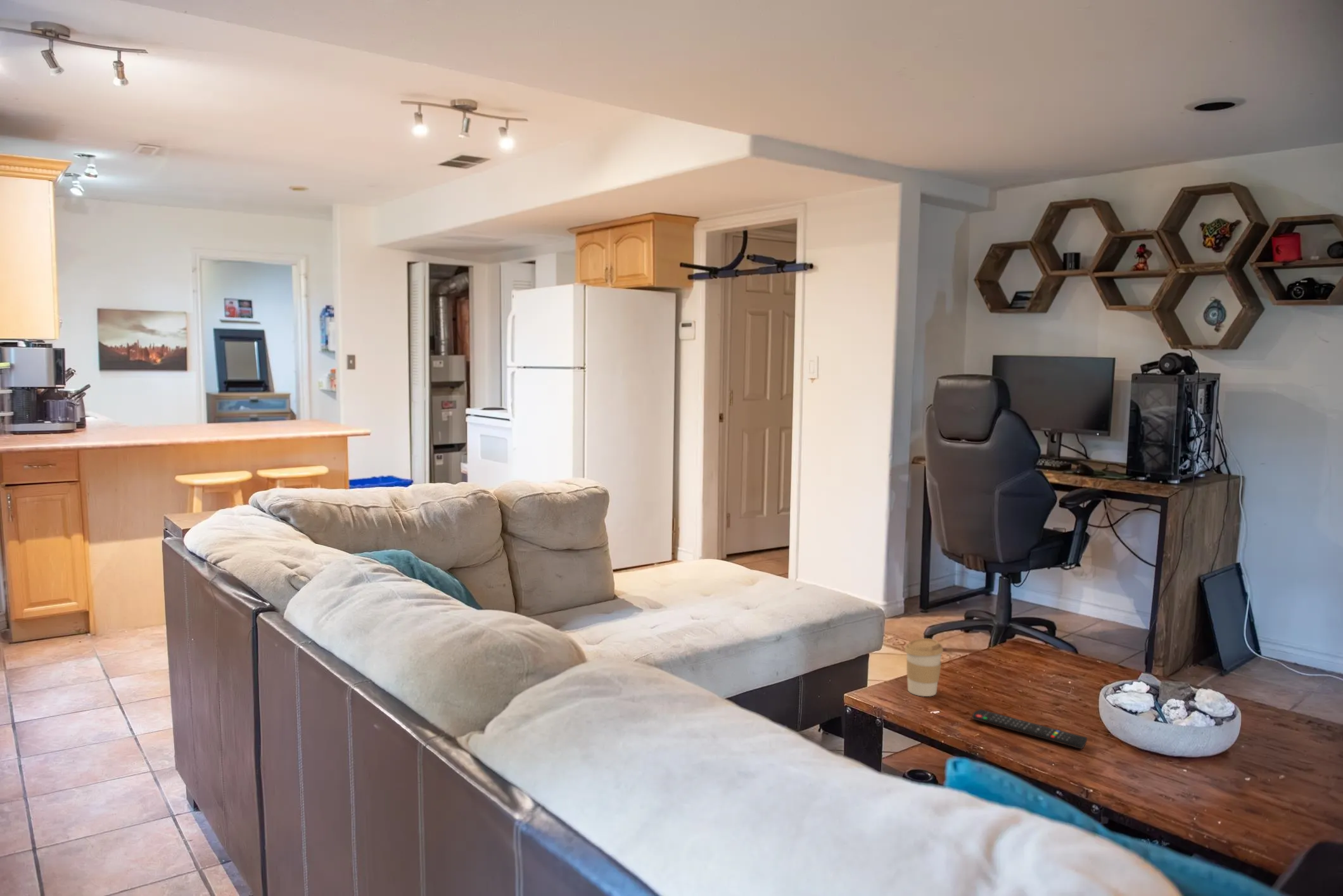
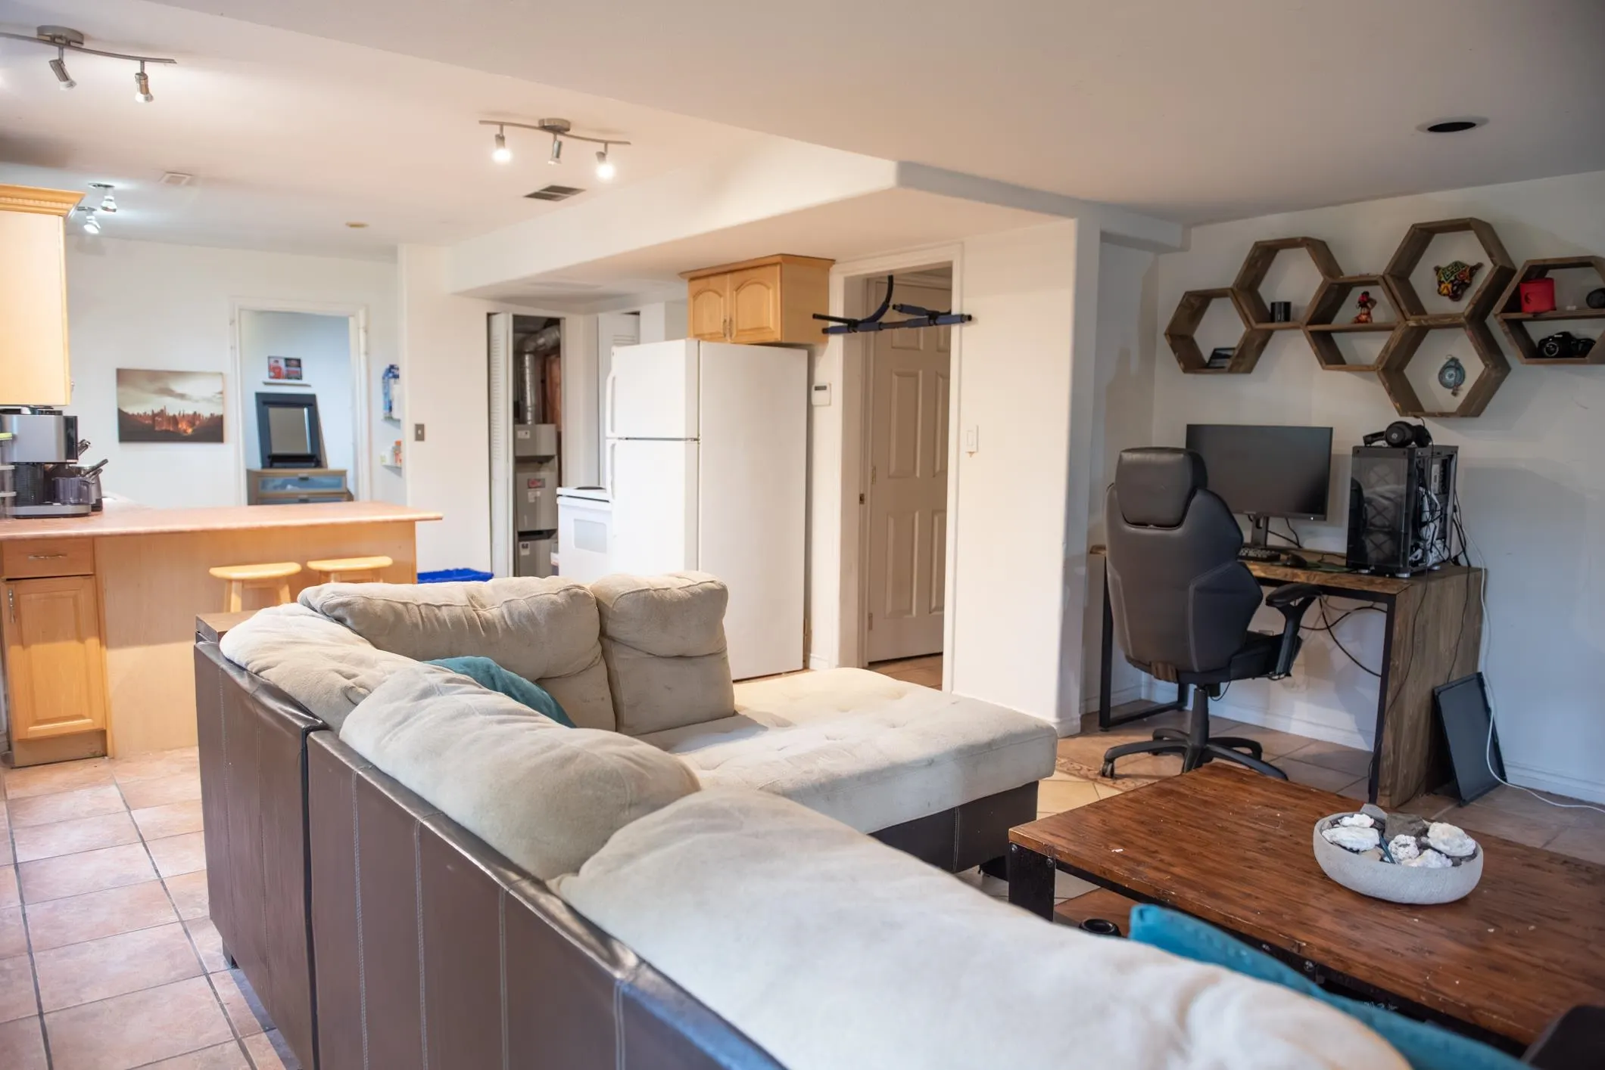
- coffee cup [904,638,944,697]
- remote control [972,709,1088,750]
